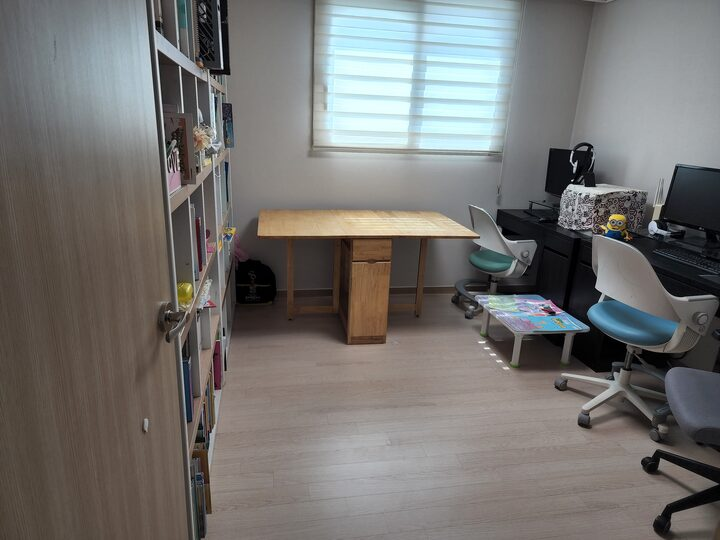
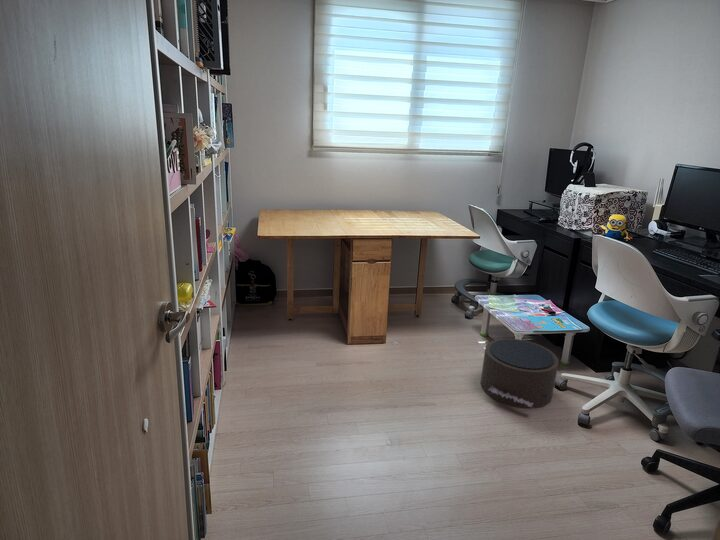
+ pouf [480,338,560,409]
